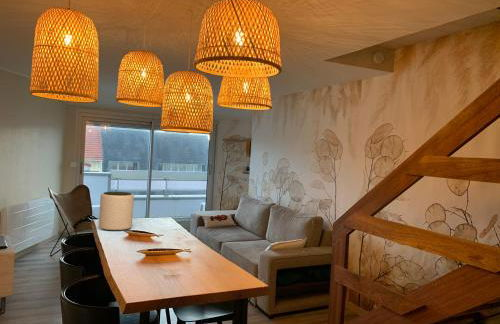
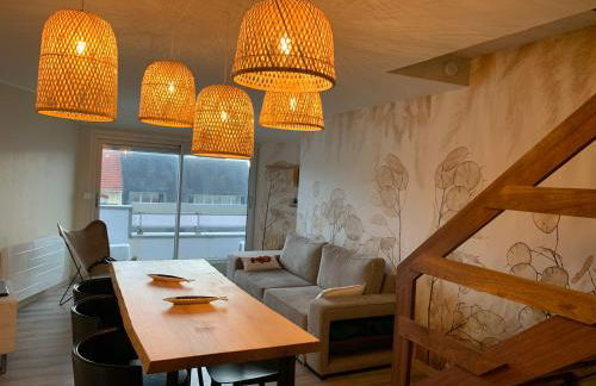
- plant pot [98,191,135,232]
